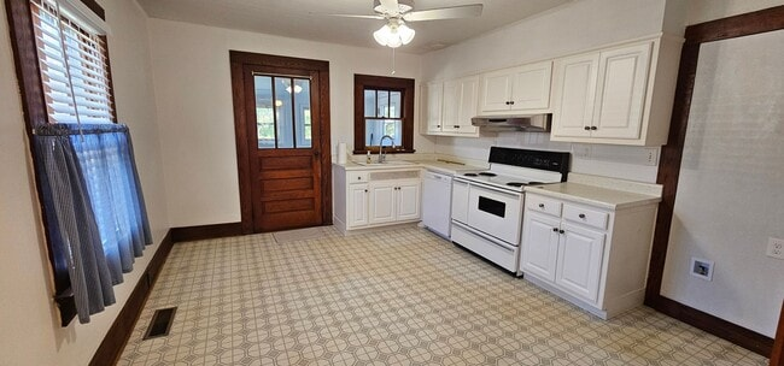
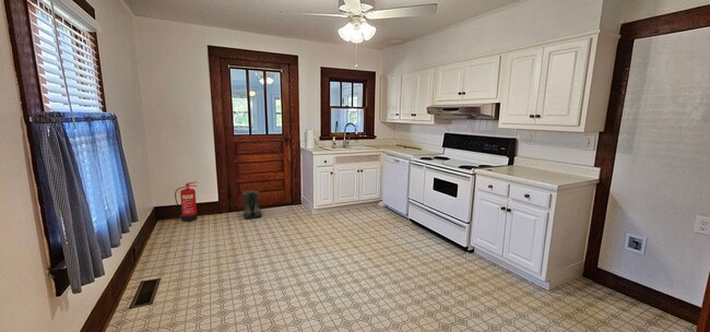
+ boots [241,190,263,220]
+ fire extinguisher [174,180,199,223]
